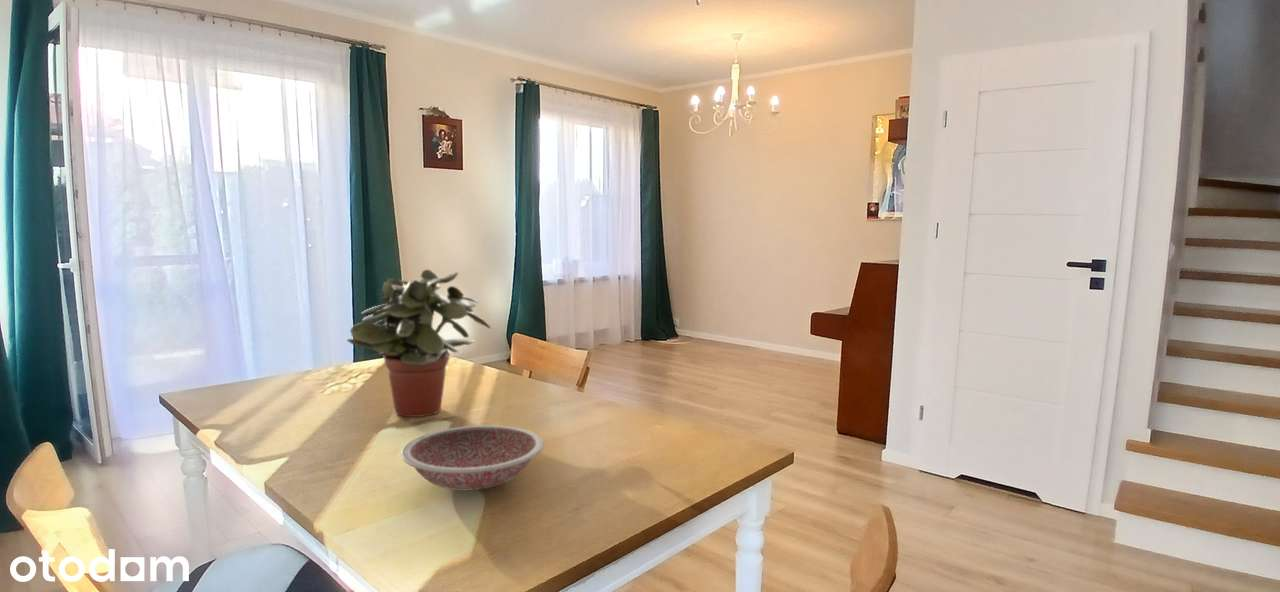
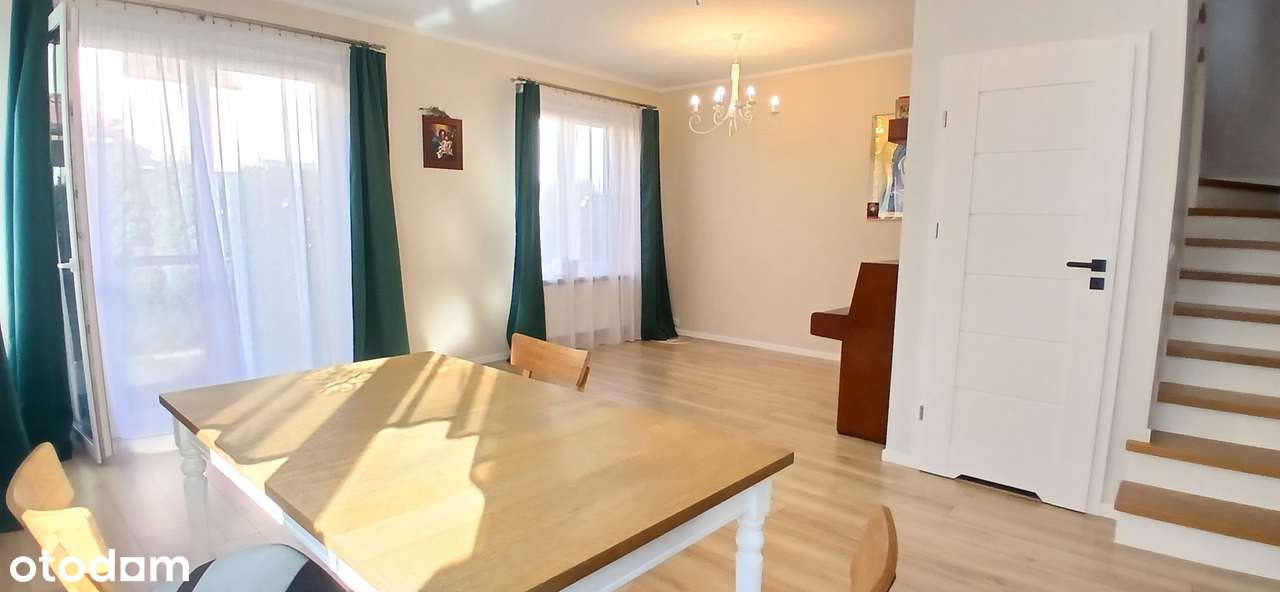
- potted plant [346,269,492,418]
- bowl [400,424,544,491]
